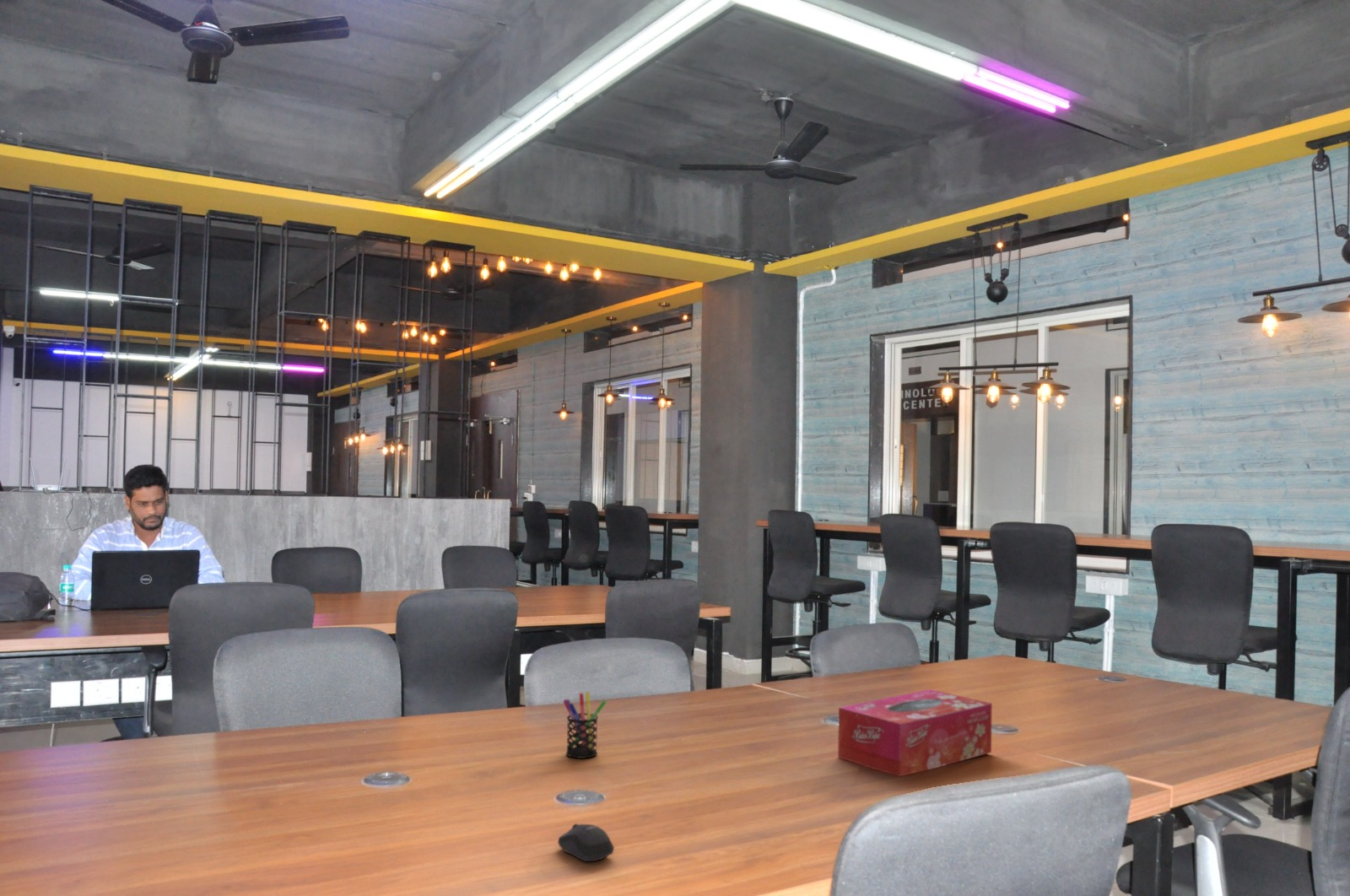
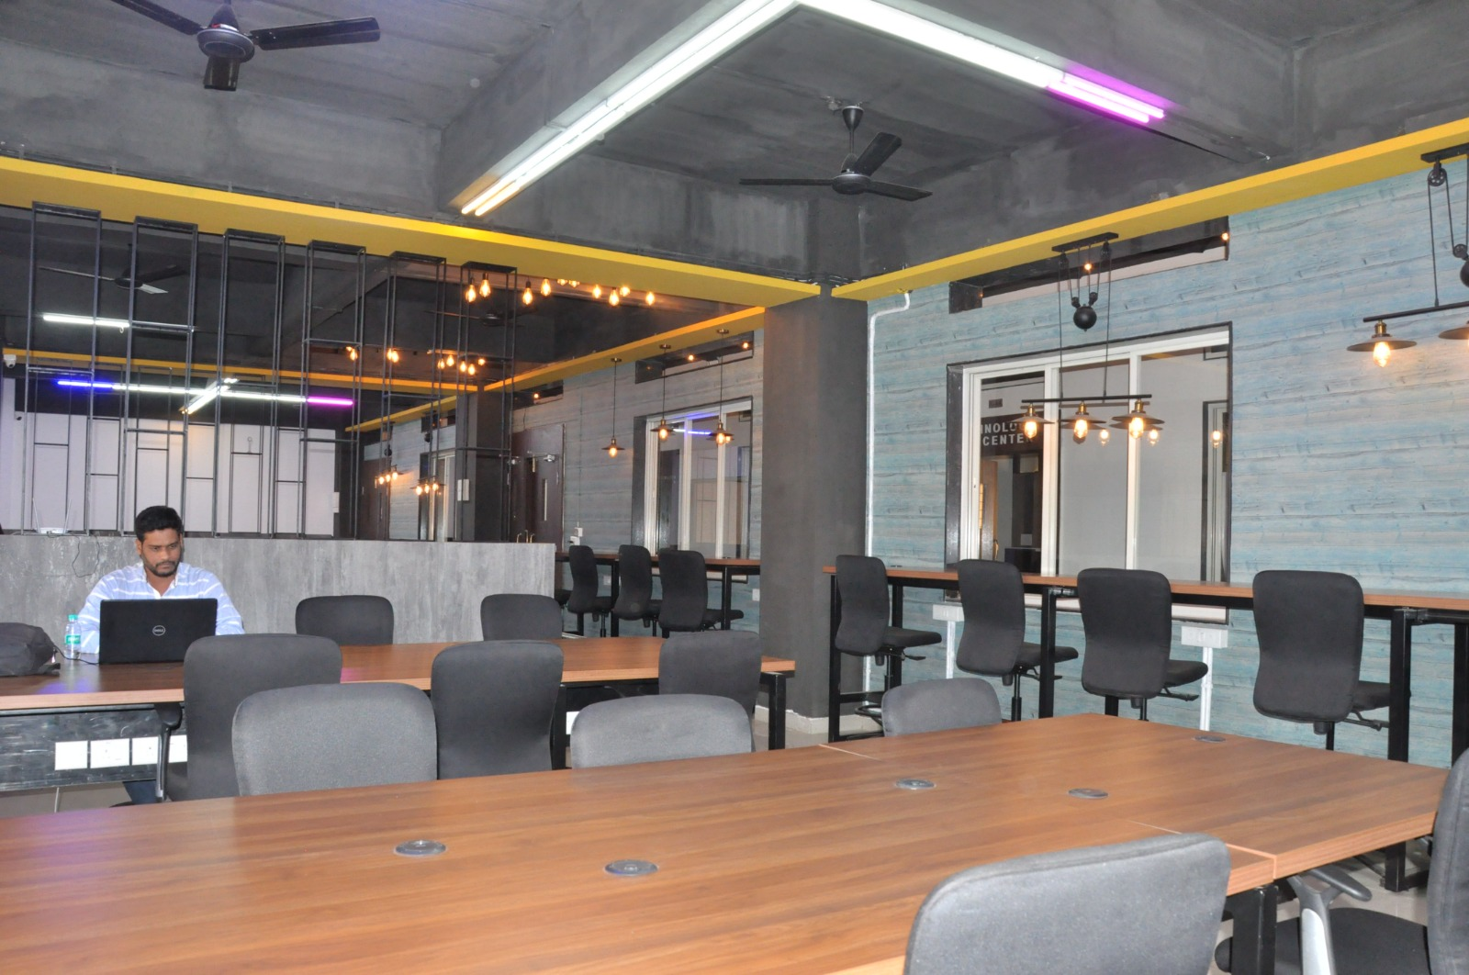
- tissue box [837,688,993,777]
- pen holder [563,691,607,759]
- computer mouse [557,823,615,862]
